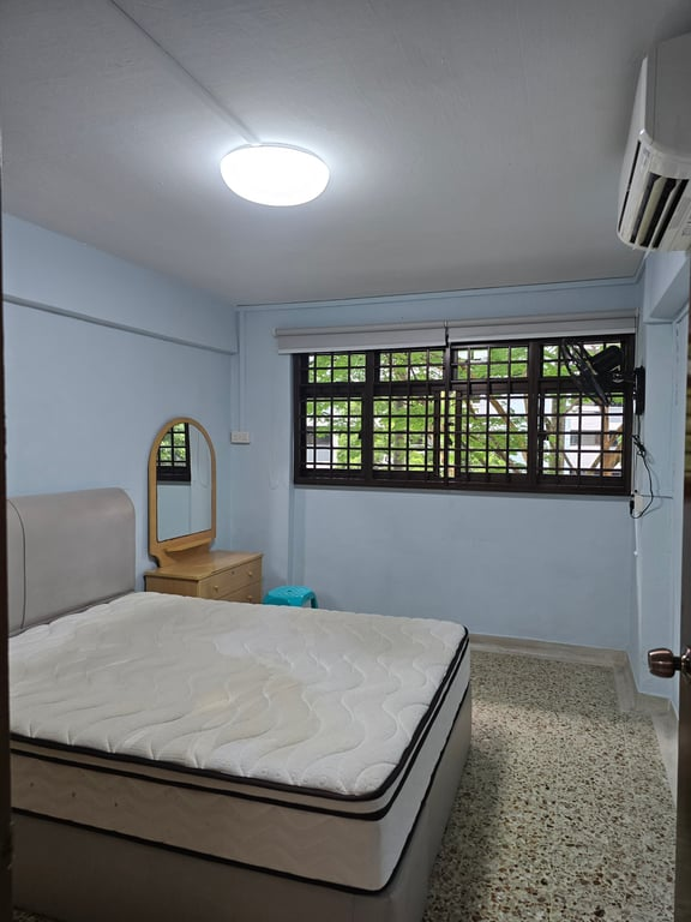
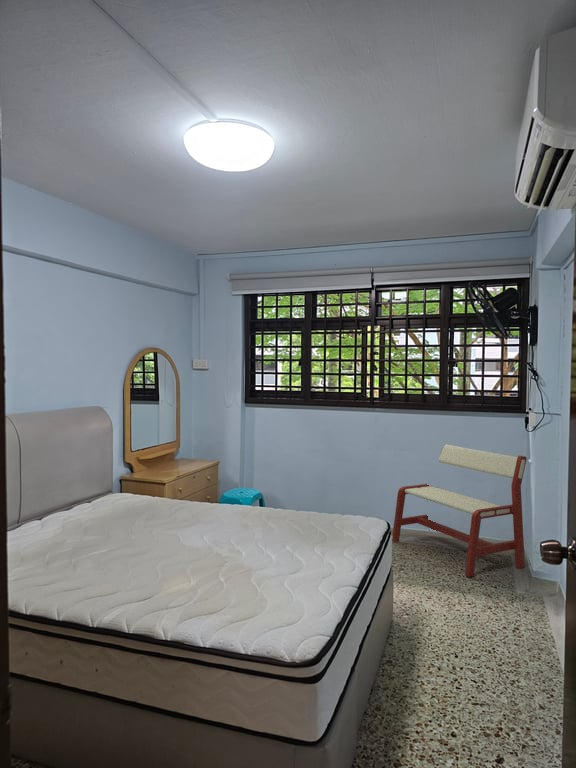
+ bench [391,444,528,578]
